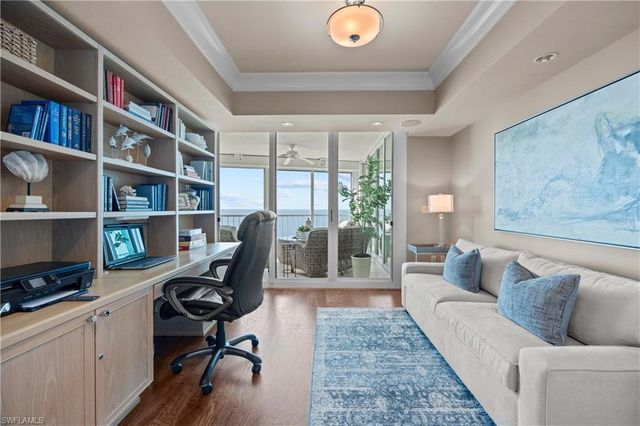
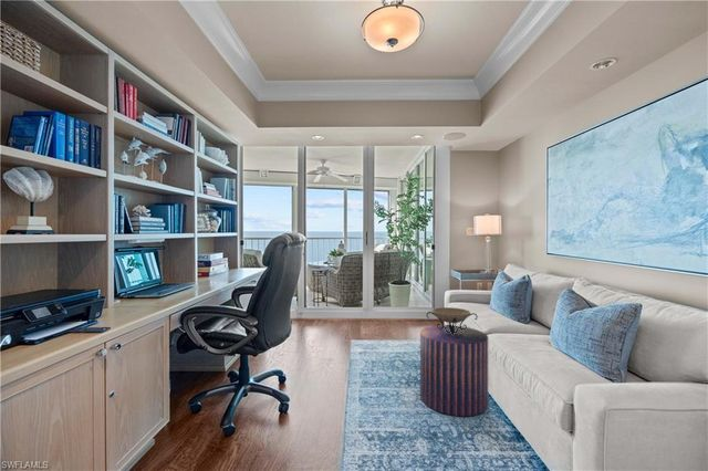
+ decorative bowl [426,306,479,335]
+ pouf [419,324,489,417]
